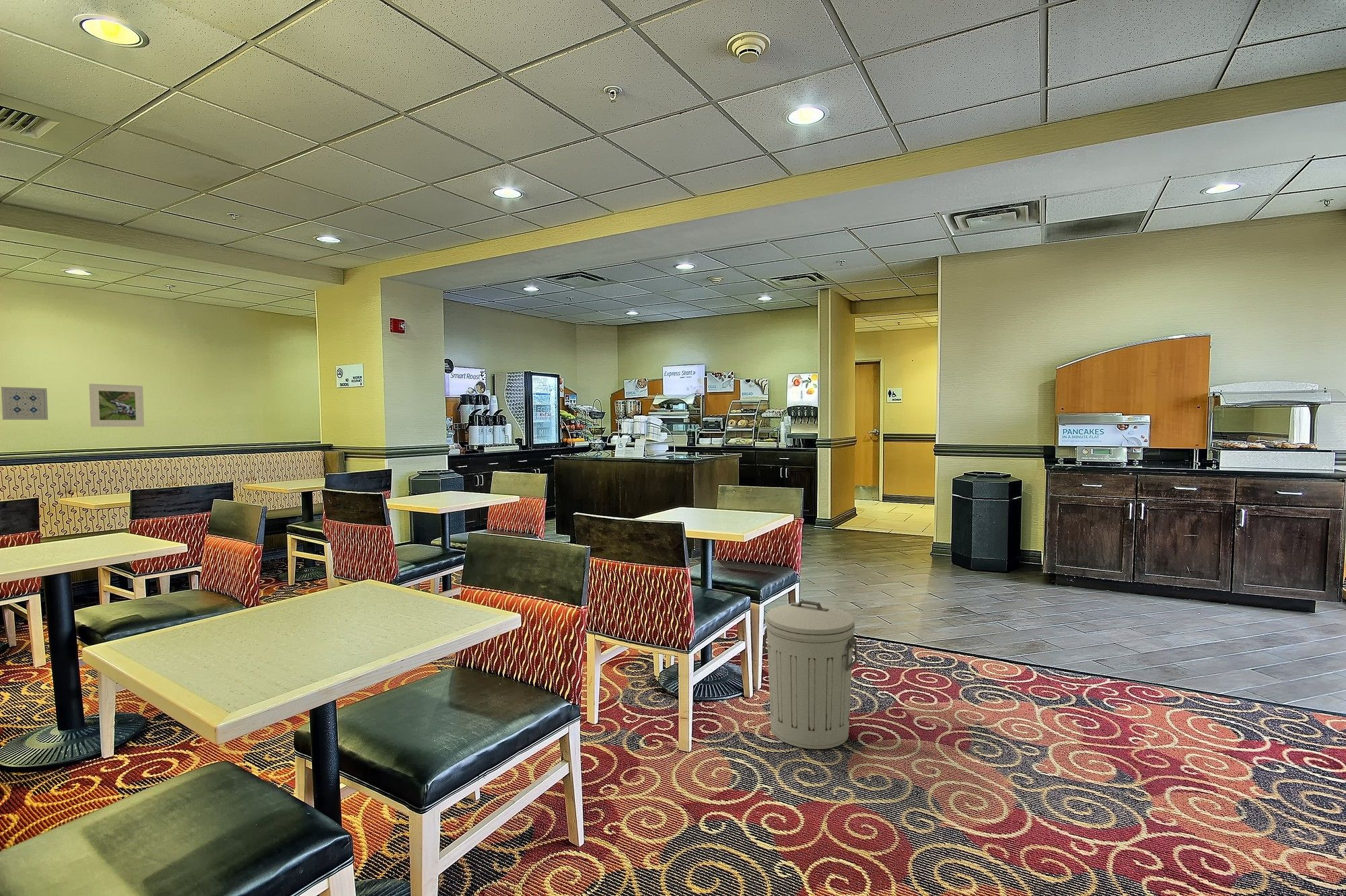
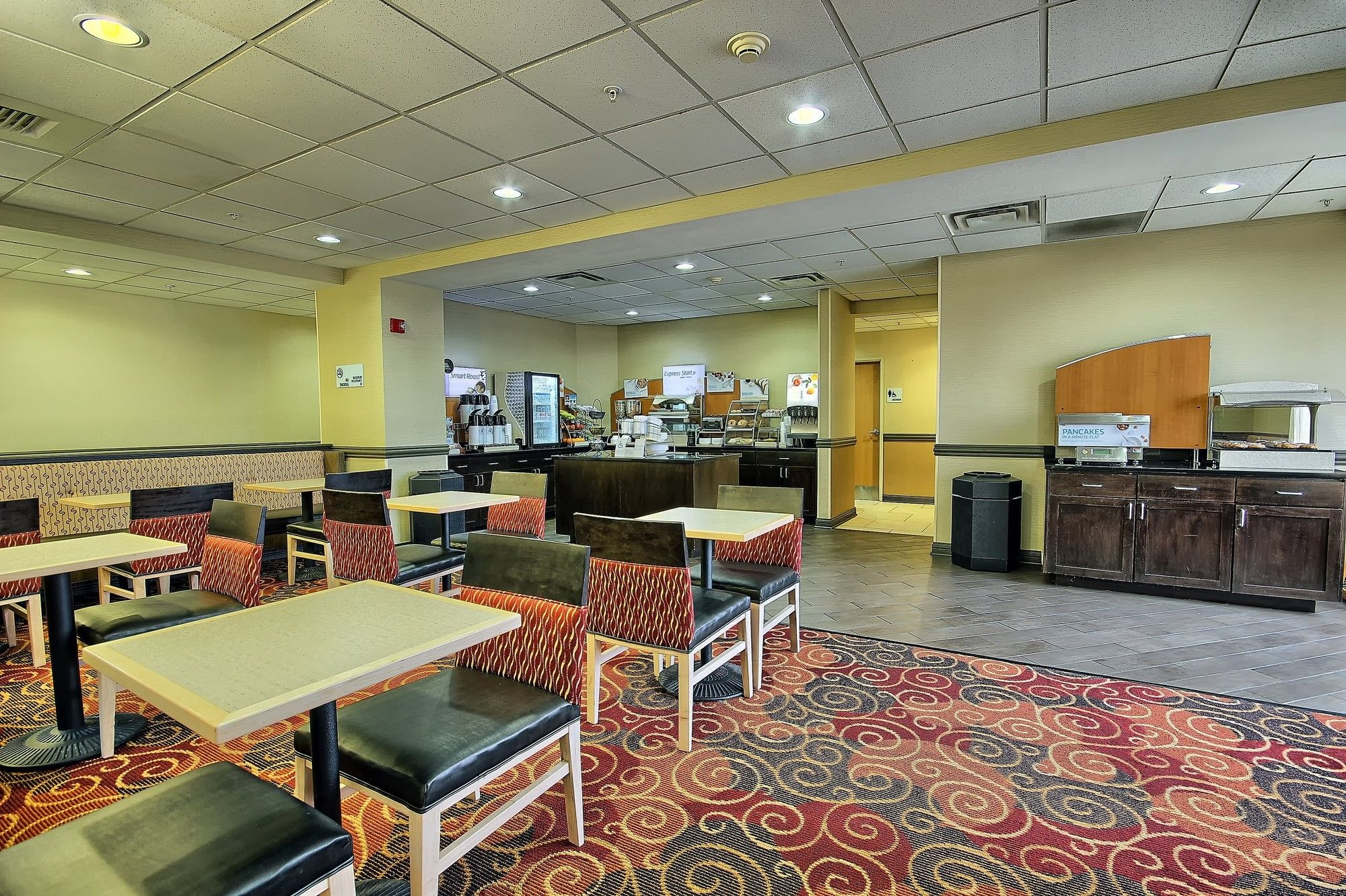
- wall art [1,386,48,420]
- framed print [89,383,145,428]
- trash can [763,599,858,750]
